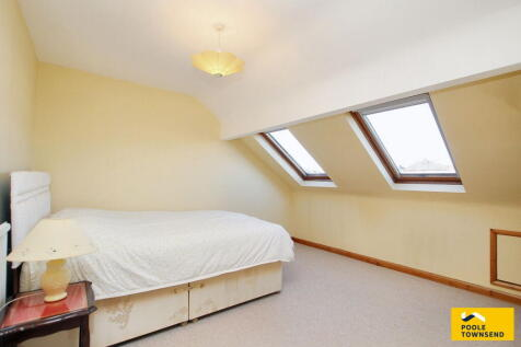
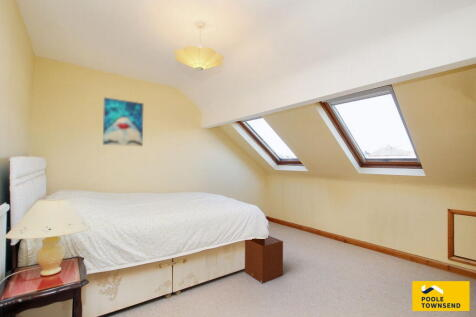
+ wall art [102,96,144,147]
+ waste basket [244,235,284,284]
